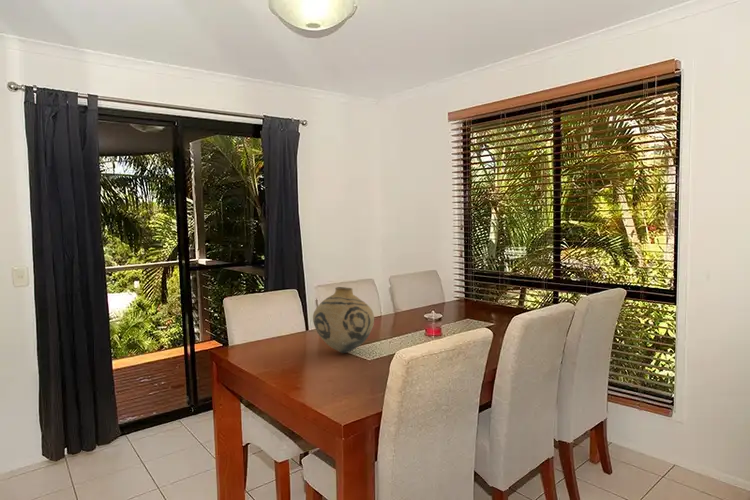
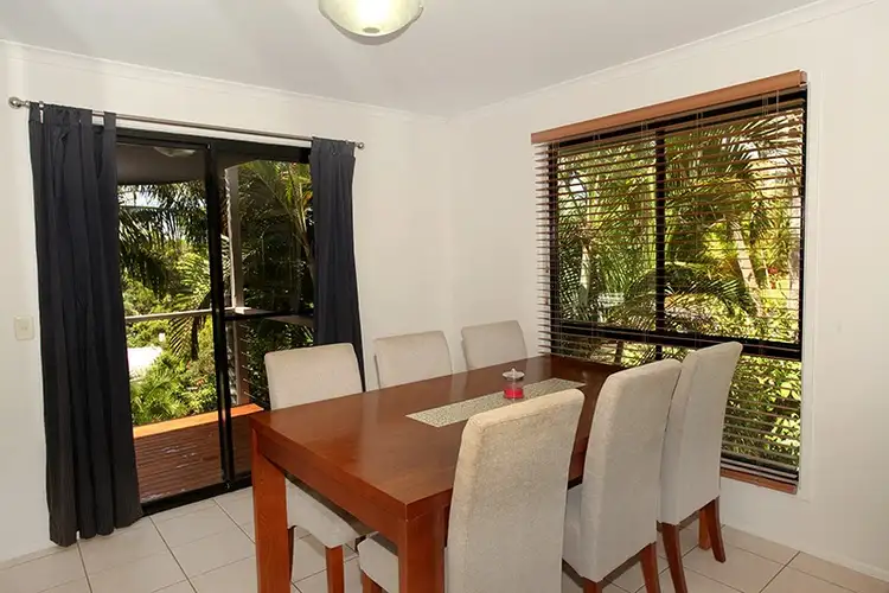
- vase [312,286,375,354]
